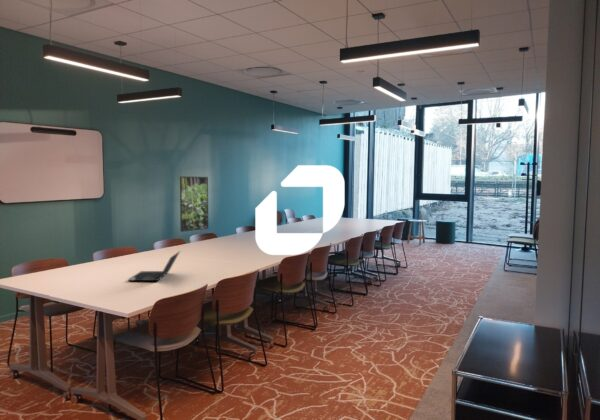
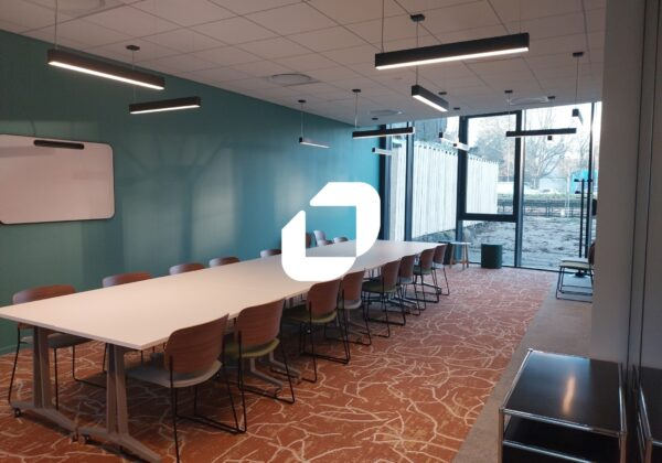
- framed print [179,175,209,233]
- laptop computer [127,250,181,283]
